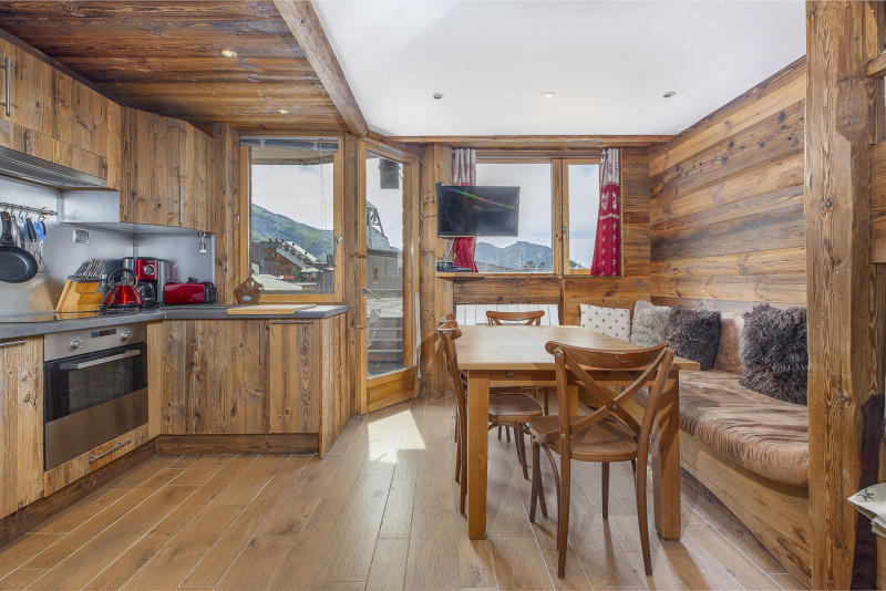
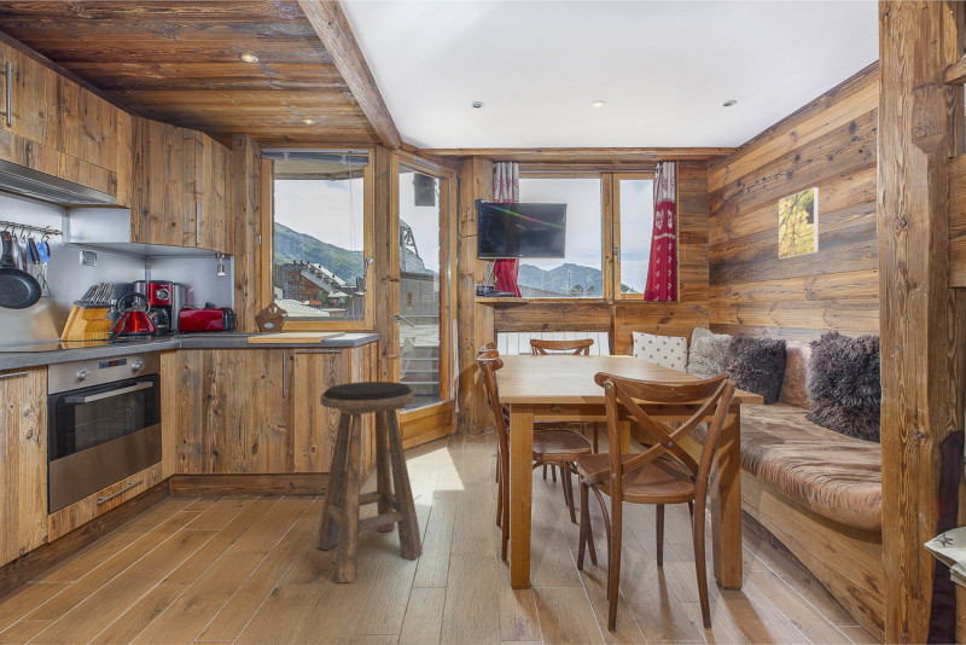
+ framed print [778,186,820,260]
+ stool [315,380,424,583]
